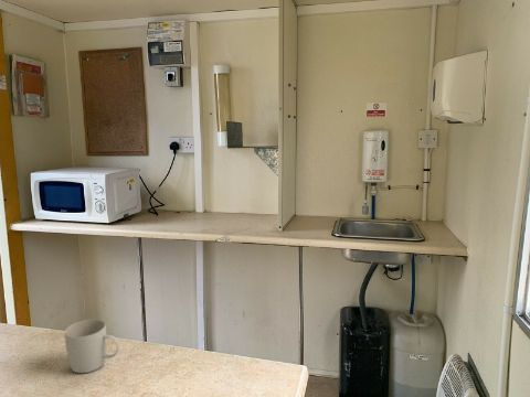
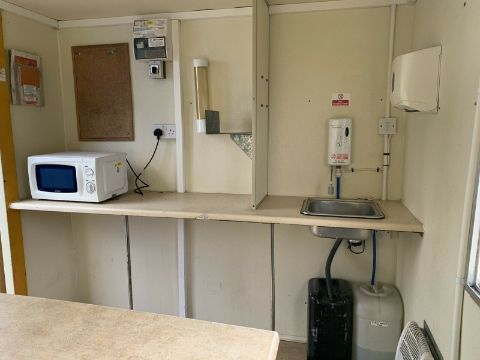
- mug [64,319,120,374]
